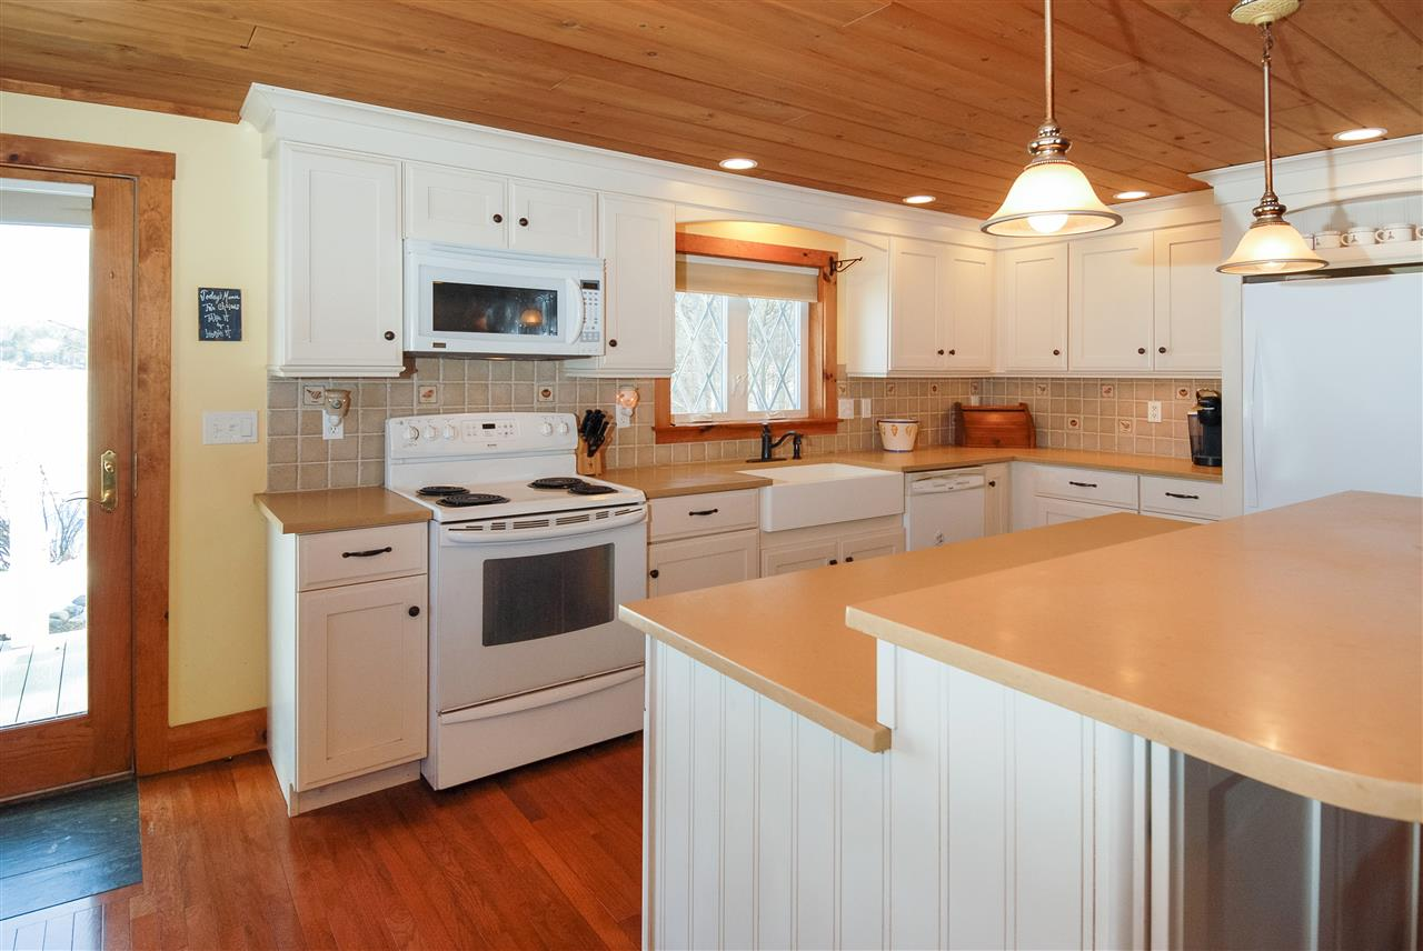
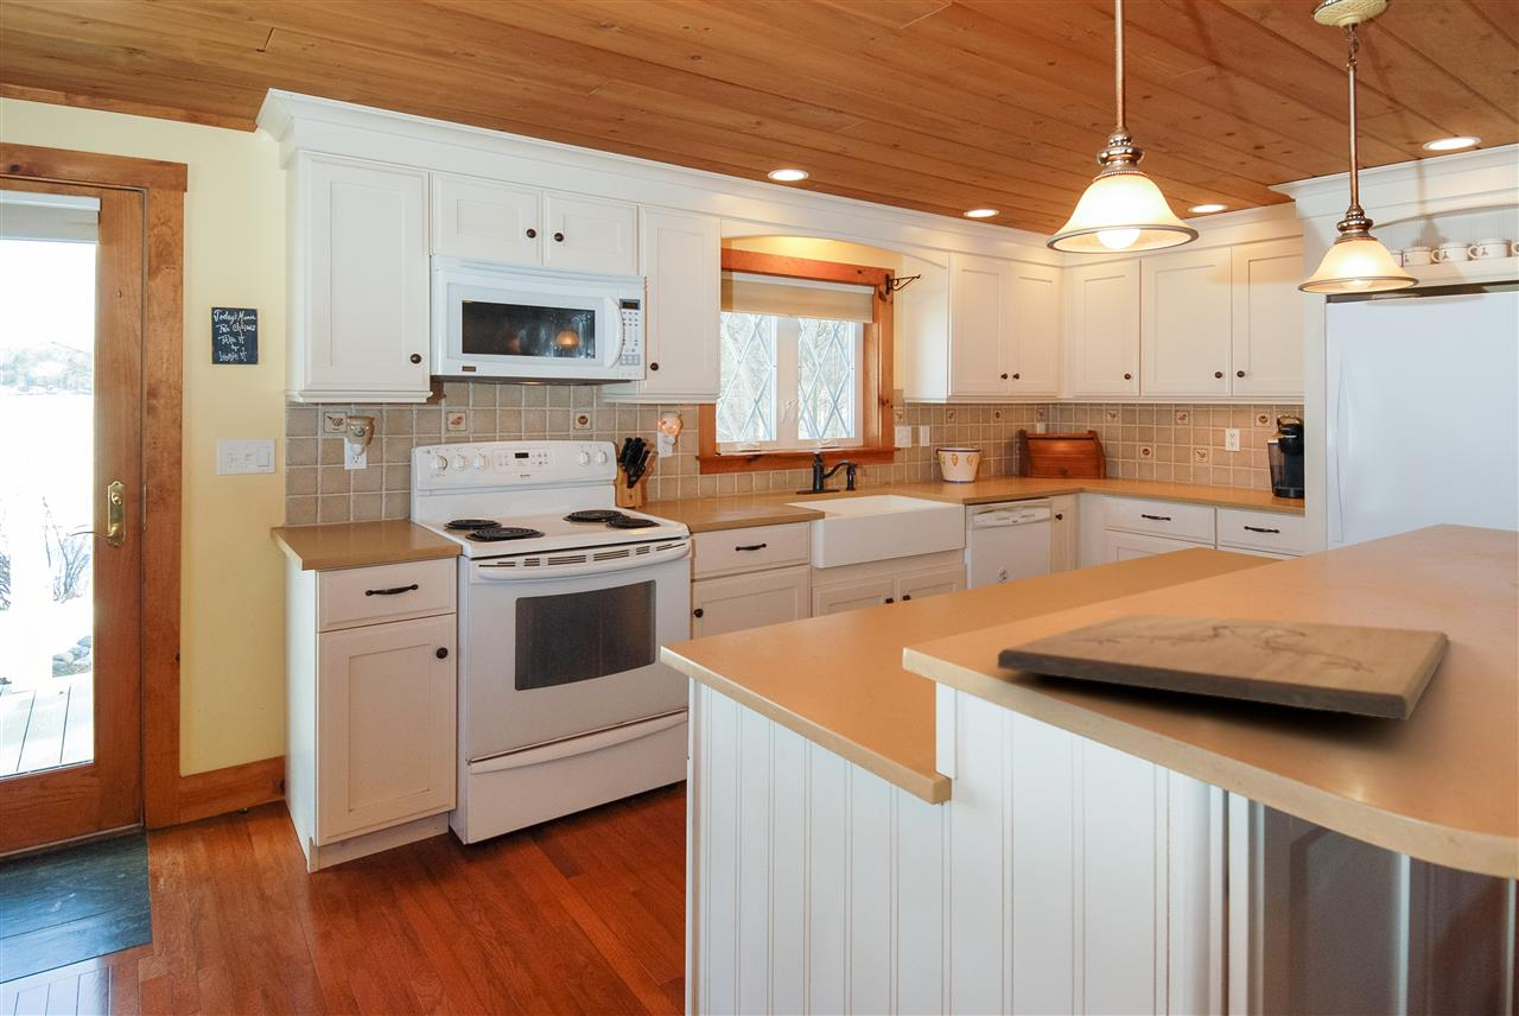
+ cutting board [996,612,1449,722]
